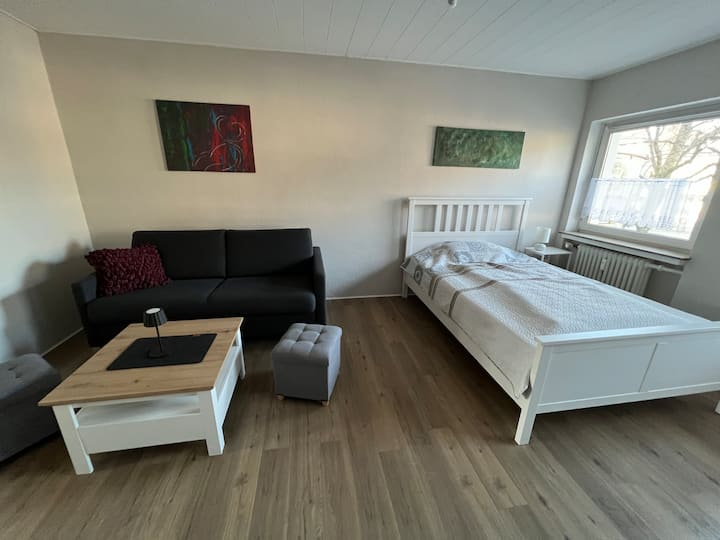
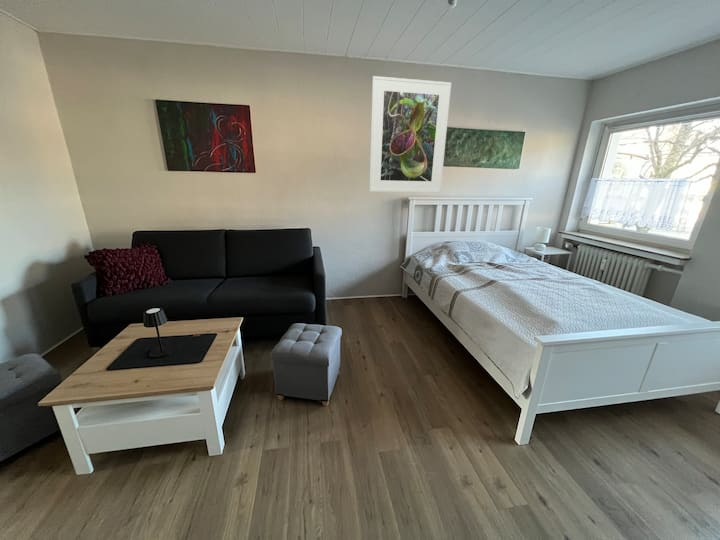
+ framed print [368,75,452,194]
